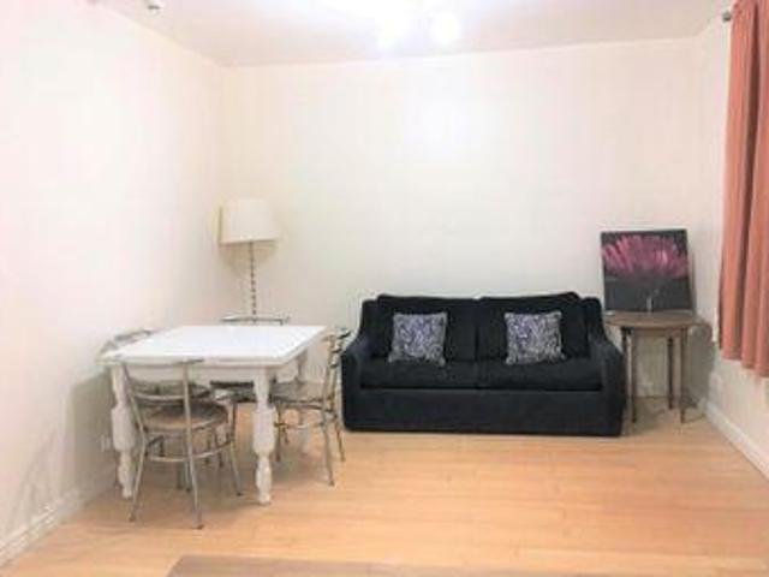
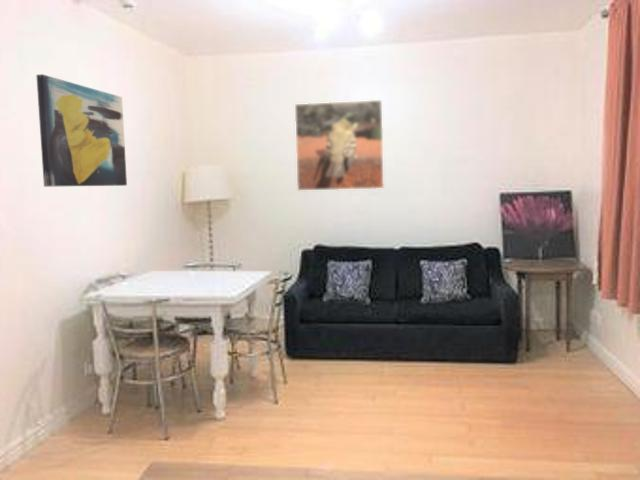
+ wall art [35,73,128,188]
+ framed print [294,99,385,192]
